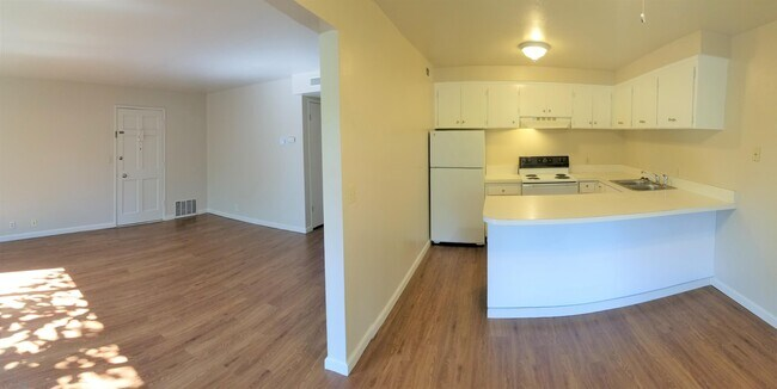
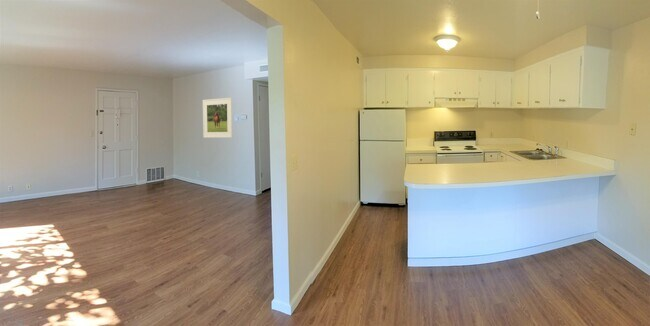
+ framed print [202,97,233,139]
